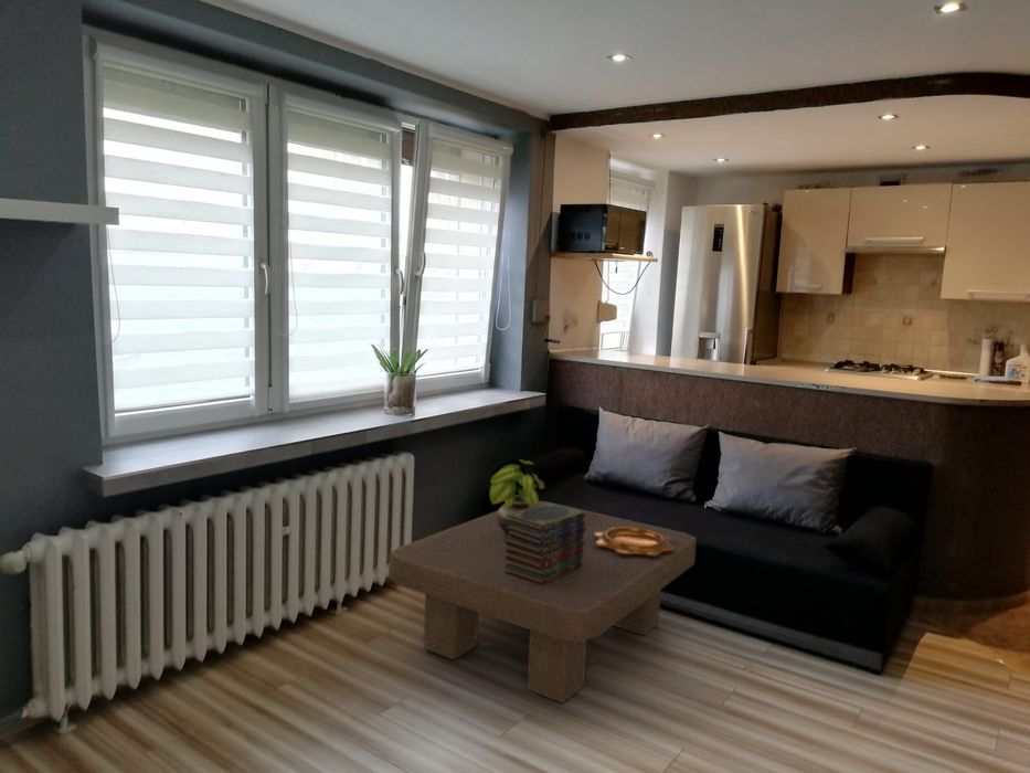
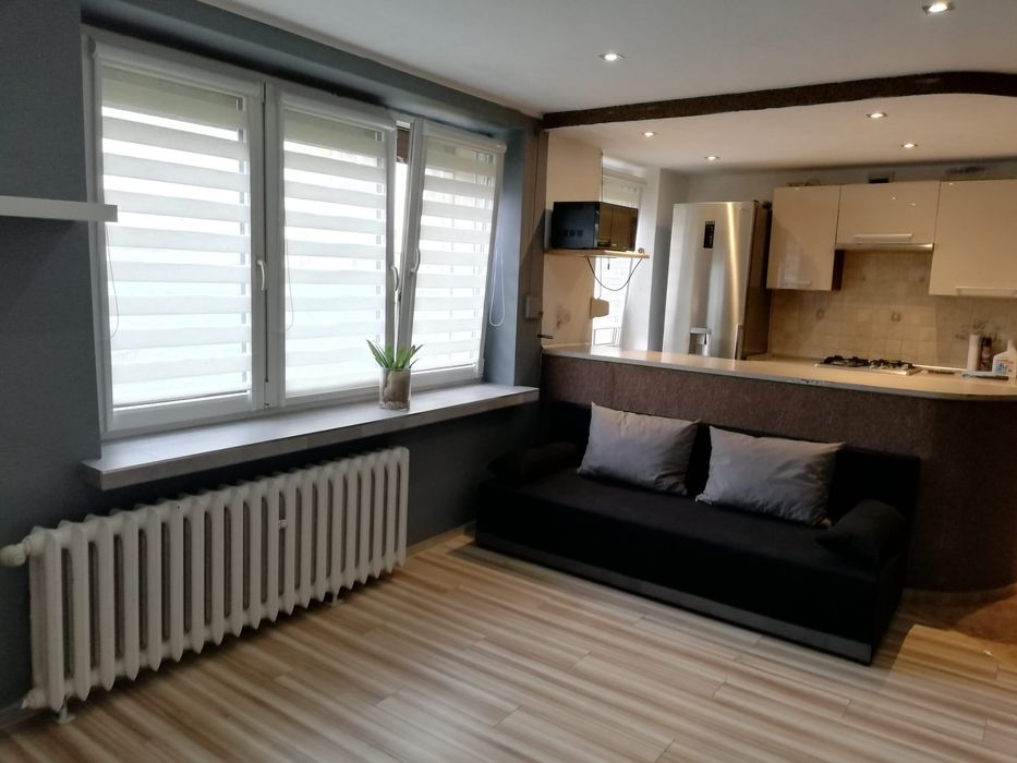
- book stack [505,501,585,585]
- potted plant [489,458,546,536]
- coffee table [387,500,698,703]
- decorative bowl [594,527,677,555]
